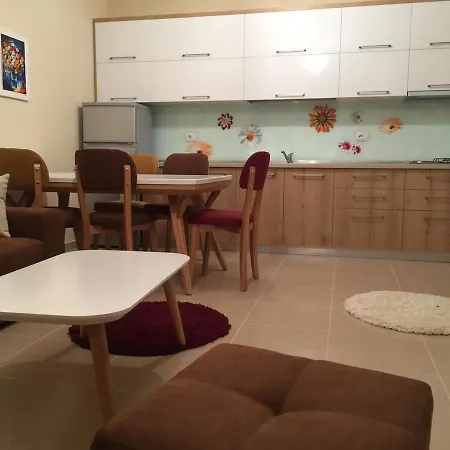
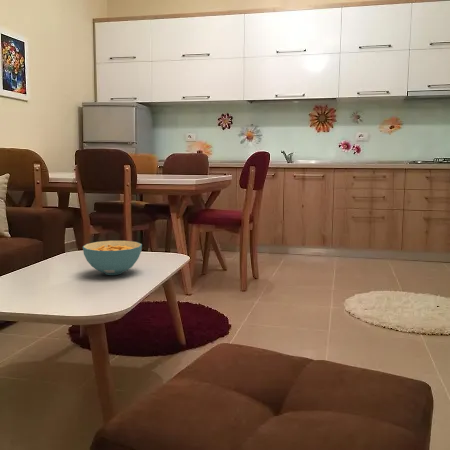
+ cereal bowl [82,240,143,276]
